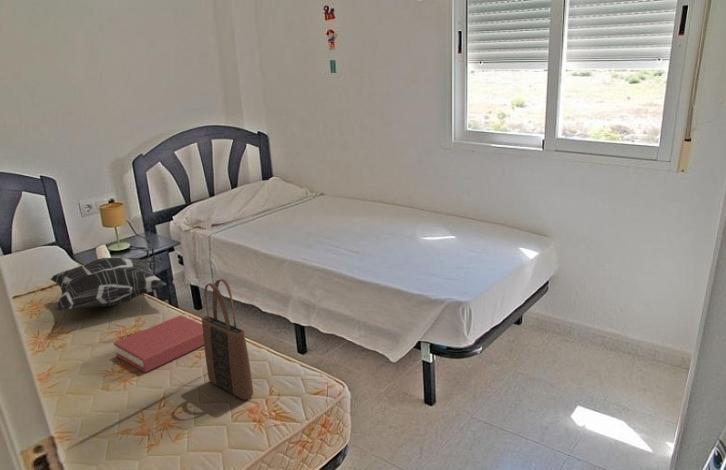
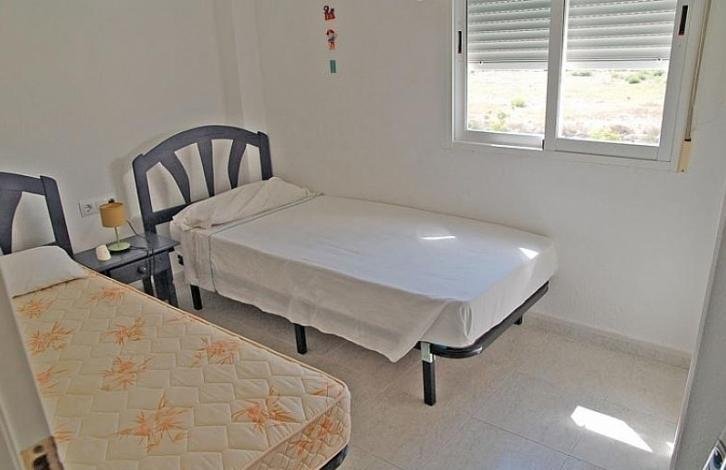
- decorative pillow [50,256,168,312]
- hardback book [113,314,204,374]
- tote bag [200,278,254,401]
